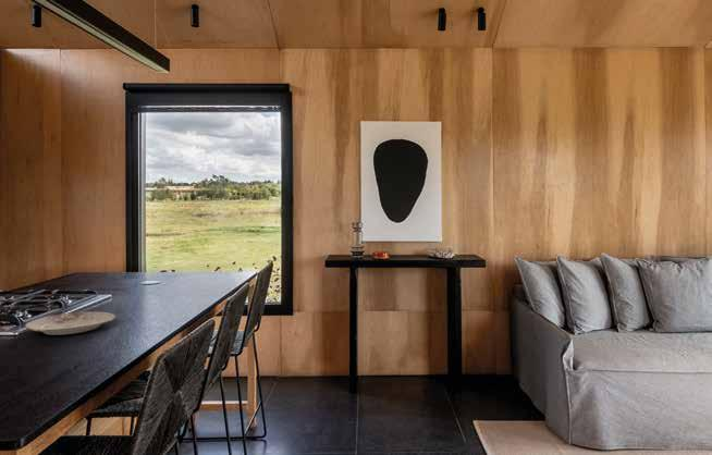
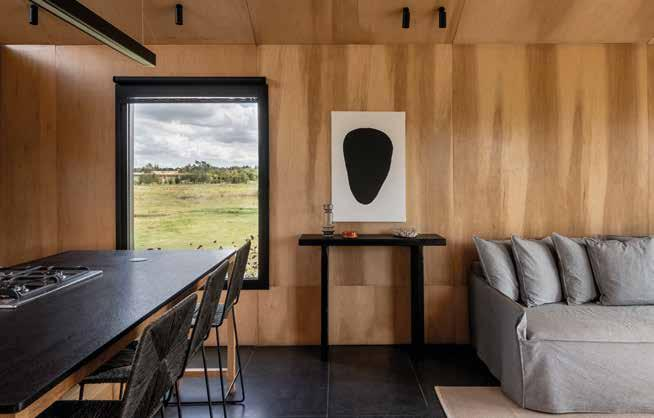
- plate [24,310,116,336]
